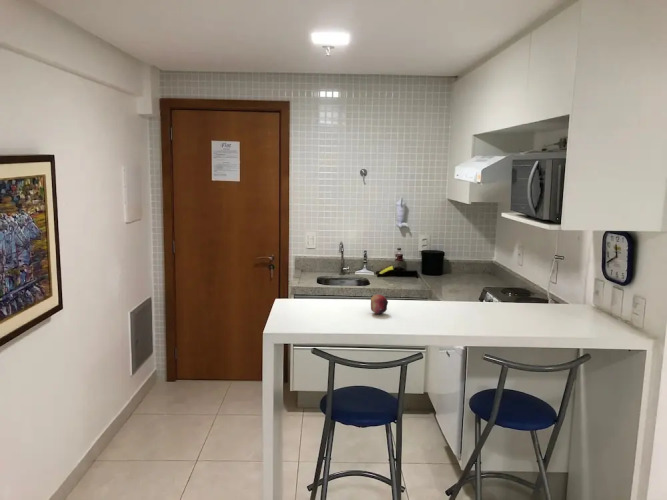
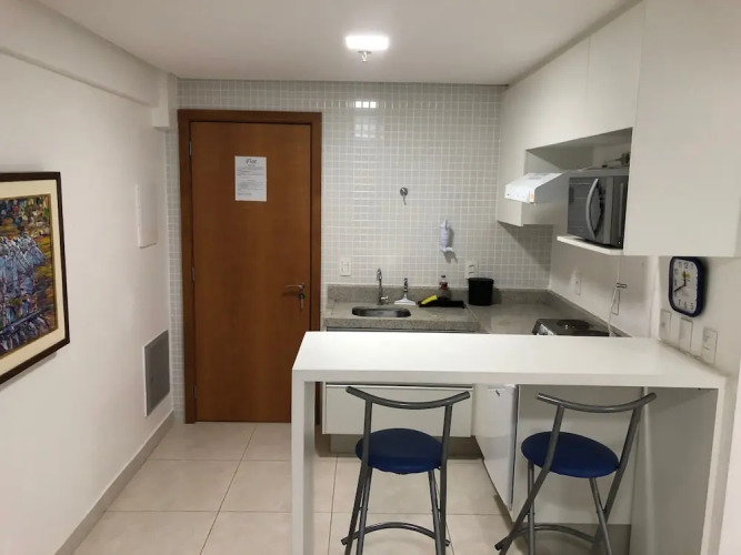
- fruit [370,293,389,315]
